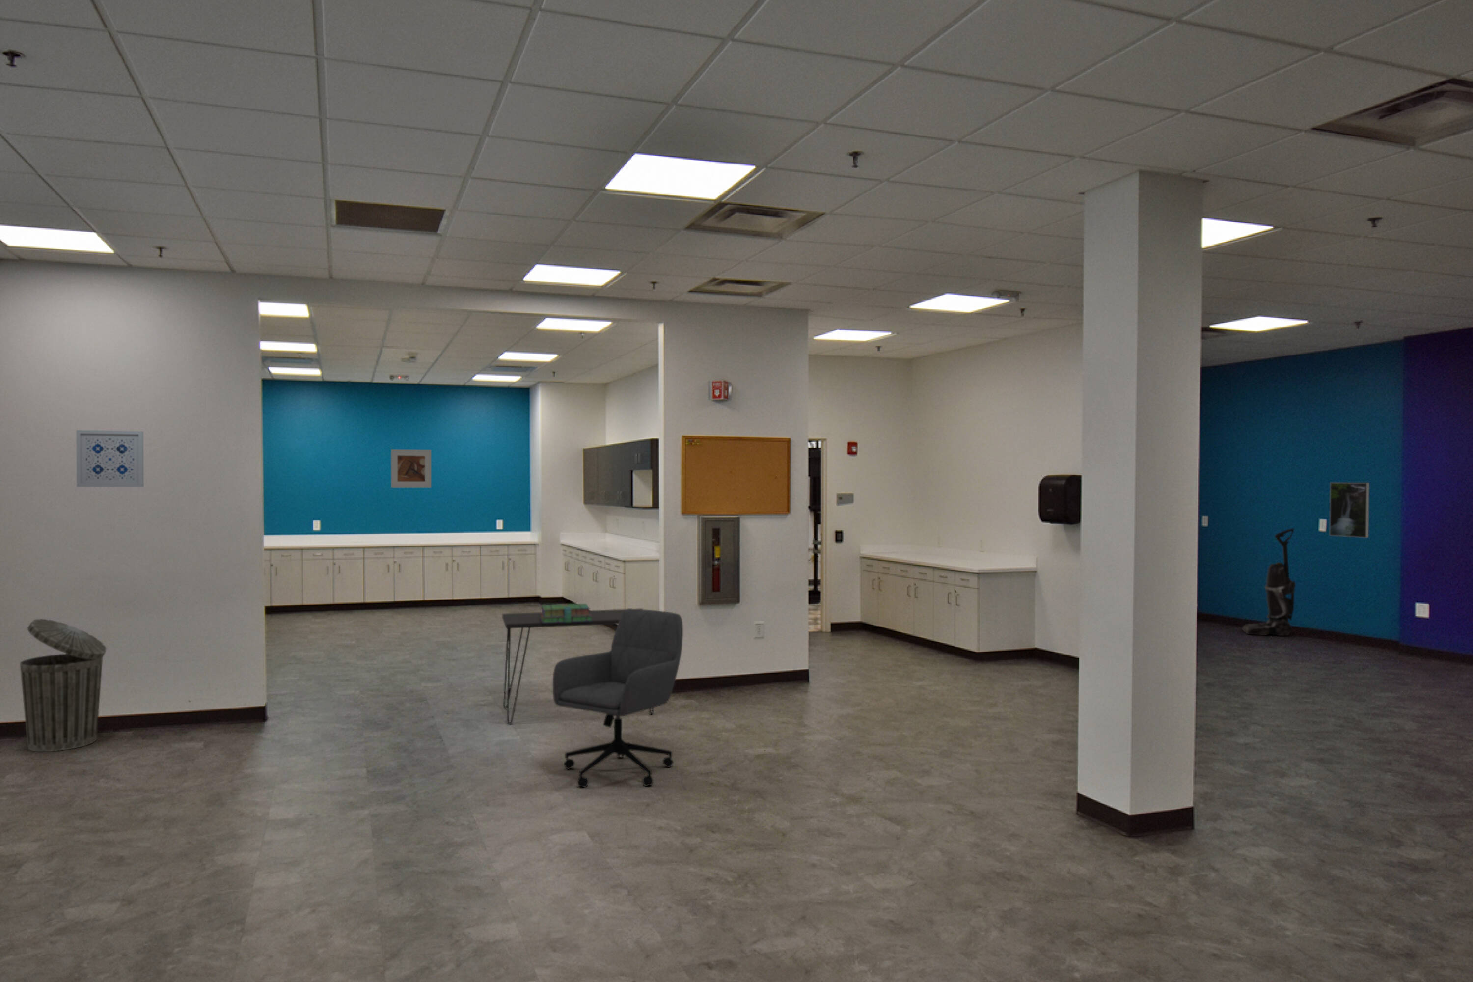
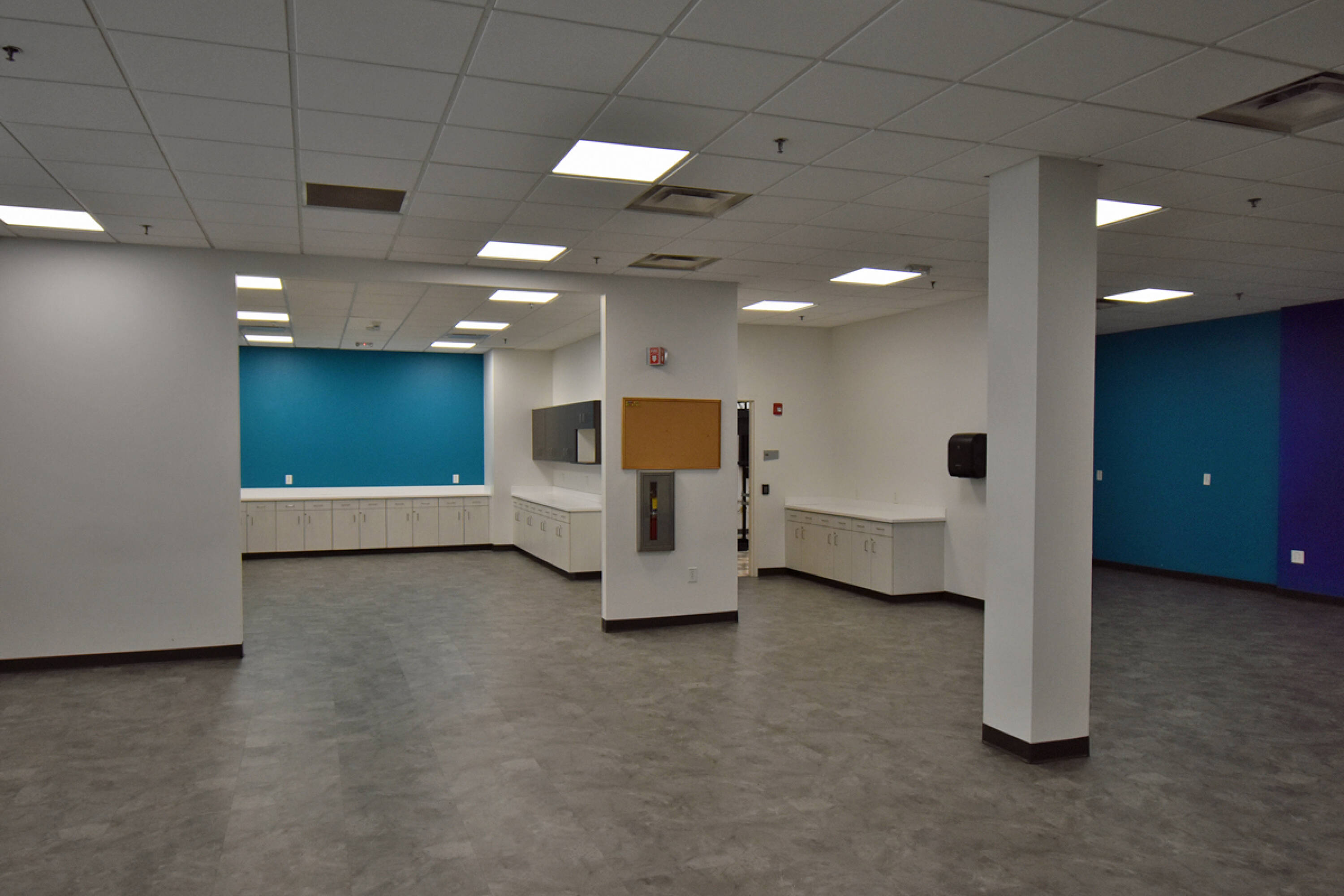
- trash can [19,618,107,752]
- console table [502,608,654,724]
- wall art [76,430,145,488]
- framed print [391,448,432,488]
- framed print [1329,482,1370,538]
- office chair [552,608,684,788]
- stack of books [539,604,592,624]
- vacuum cleaner [1242,528,1297,637]
